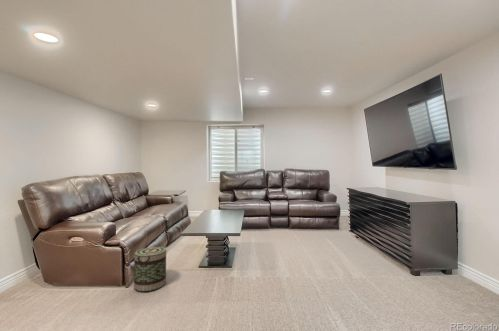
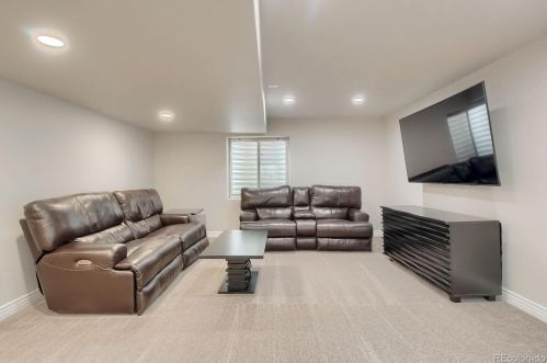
- basket [133,246,167,292]
